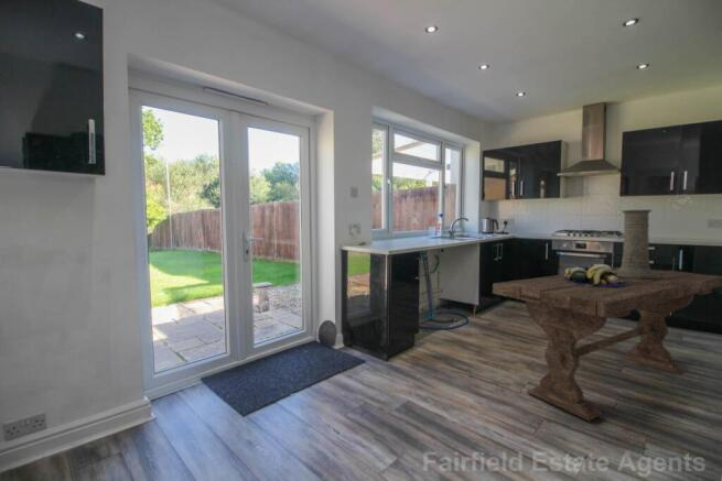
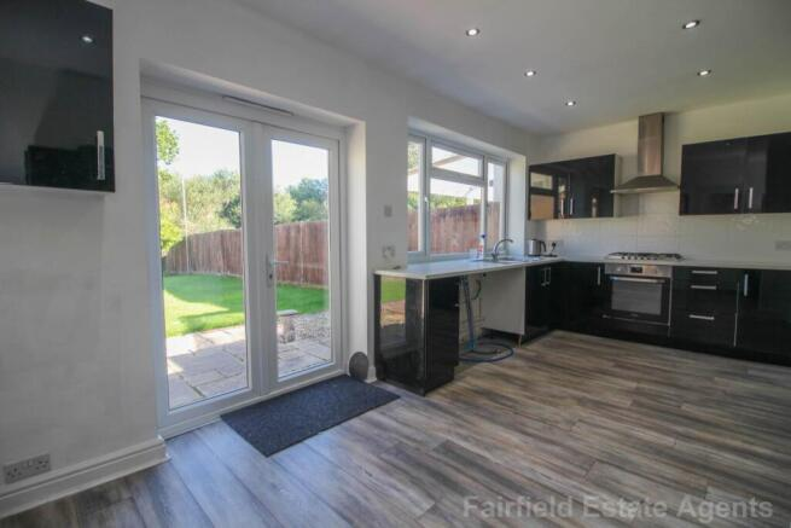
- vase [613,209,661,278]
- fruit bowl [563,262,627,287]
- dining table [492,266,722,423]
